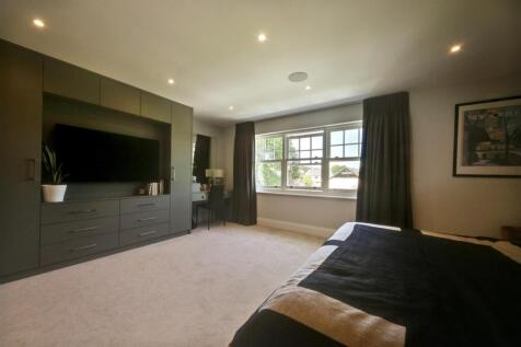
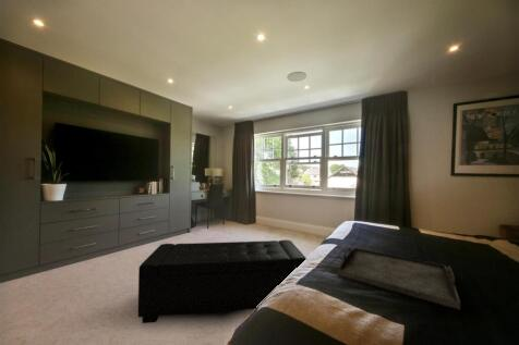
+ ottoman [137,239,307,324]
+ serving tray [337,246,461,311]
